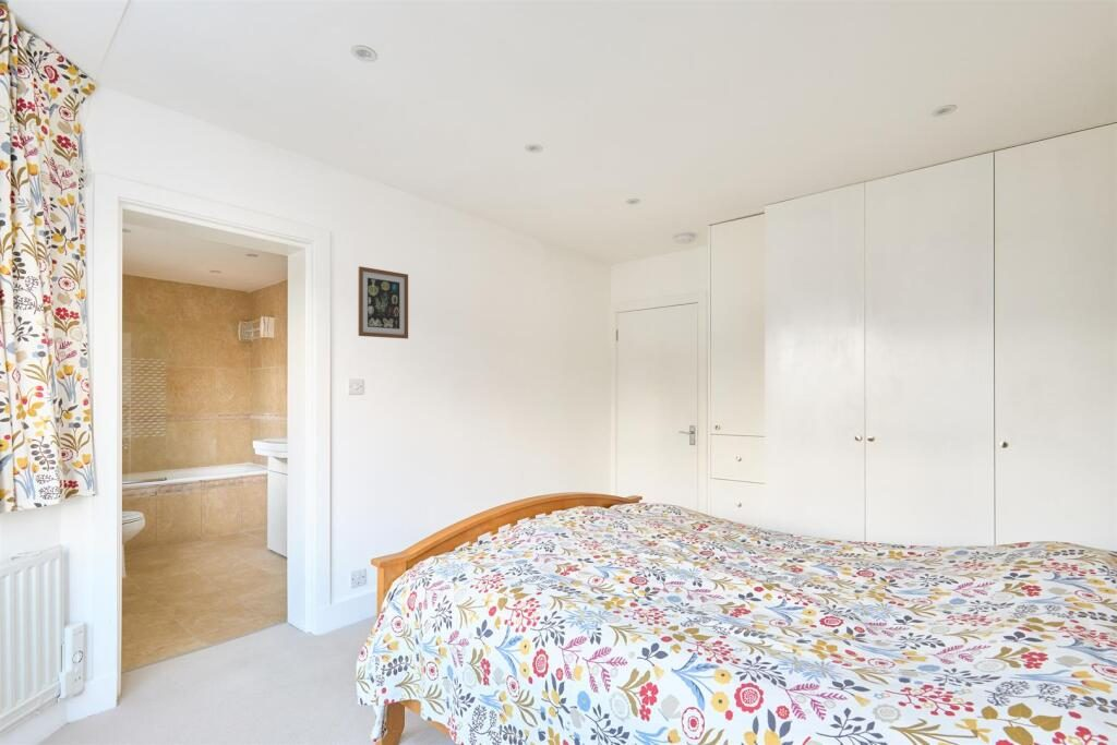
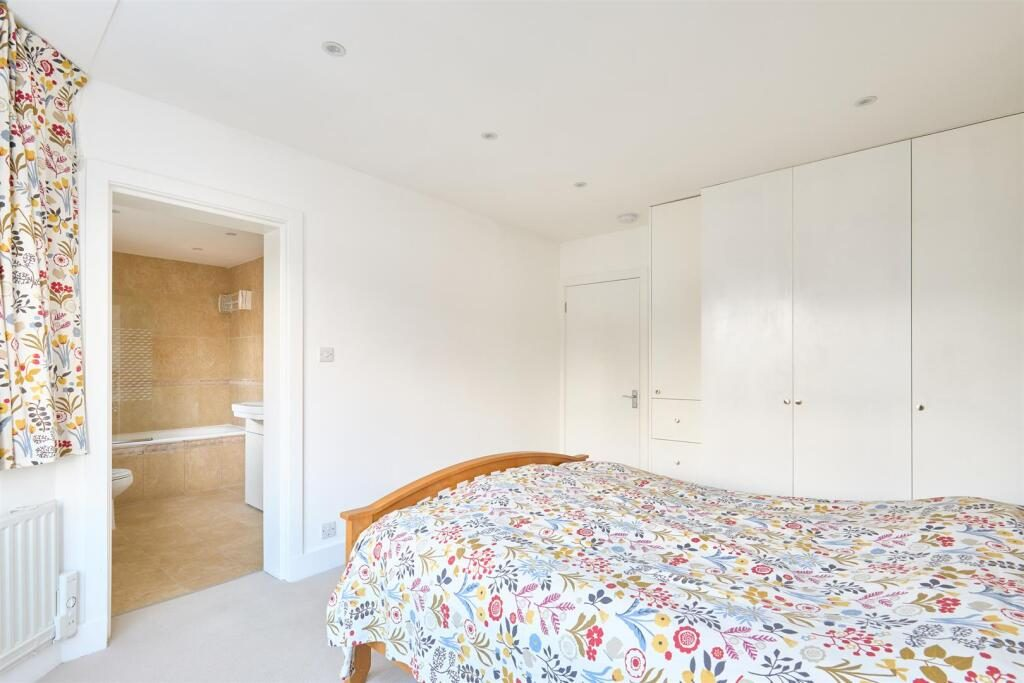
- wall art [358,265,409,340]
